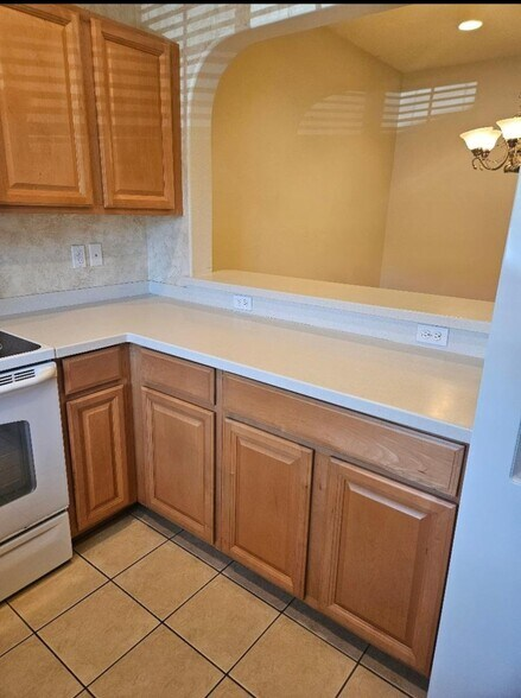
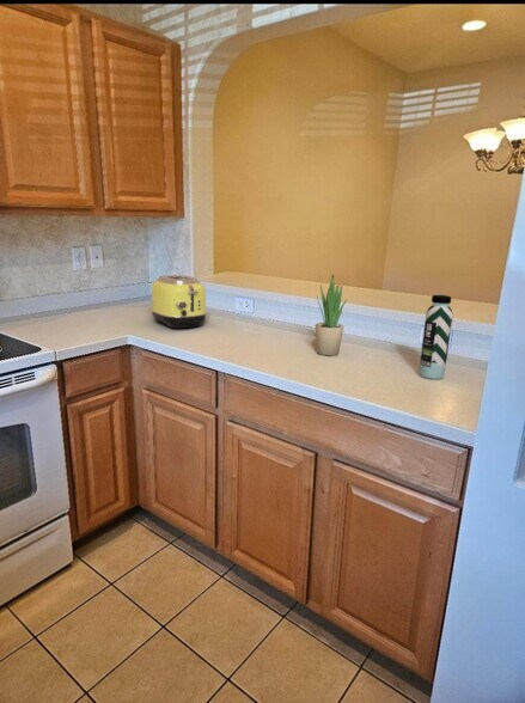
+ water bottle [417,294,454,380]
+ potted plant [315,273,348,356]
+ toaster [149,274,208,330]
